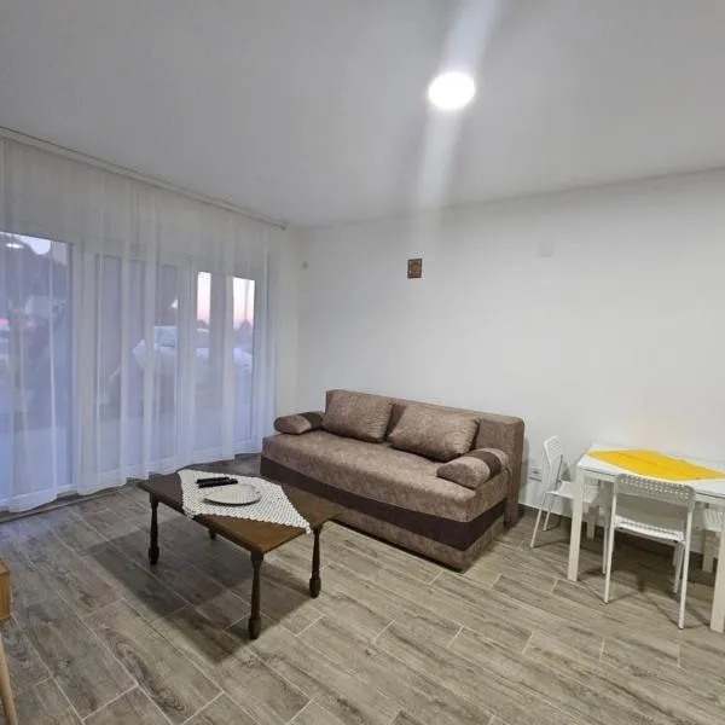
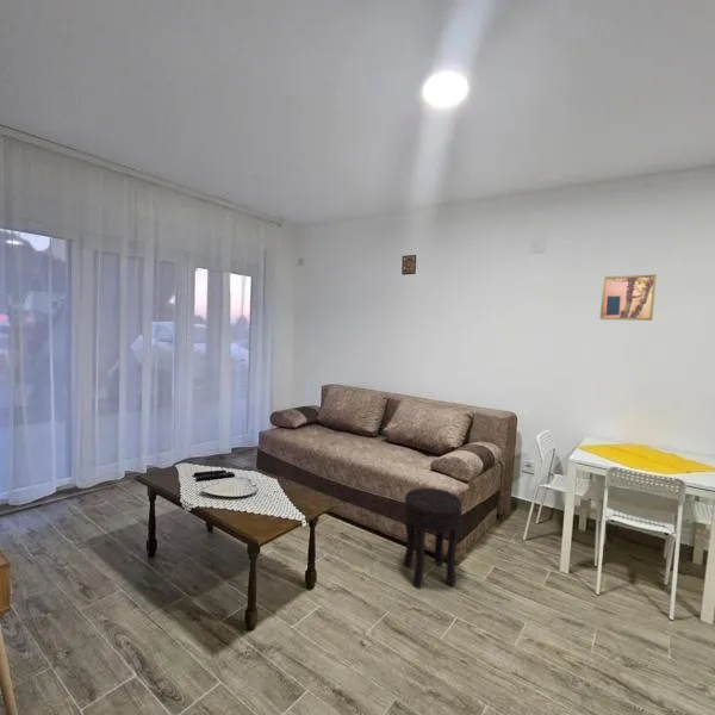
+ side table [403,487,464,589]
+ wall art [598,274,658,322]
